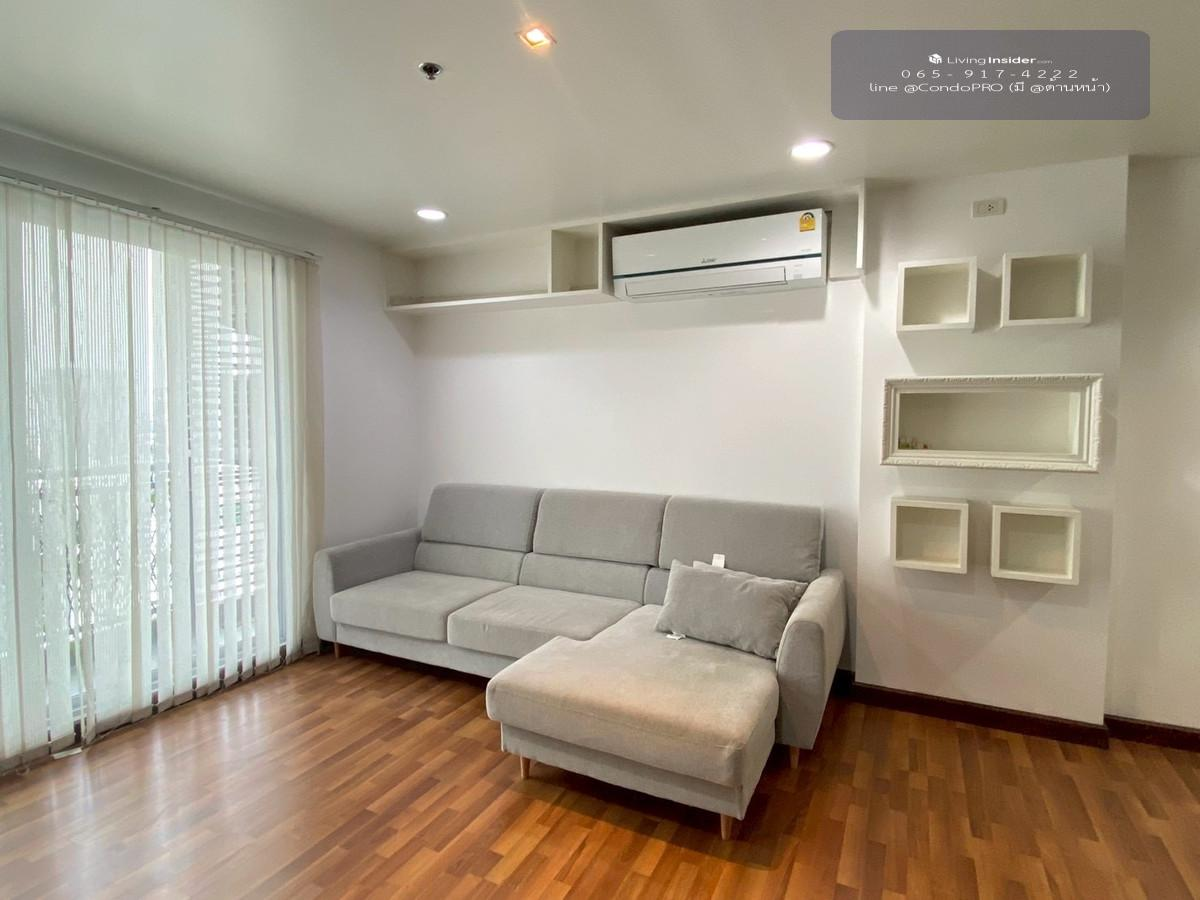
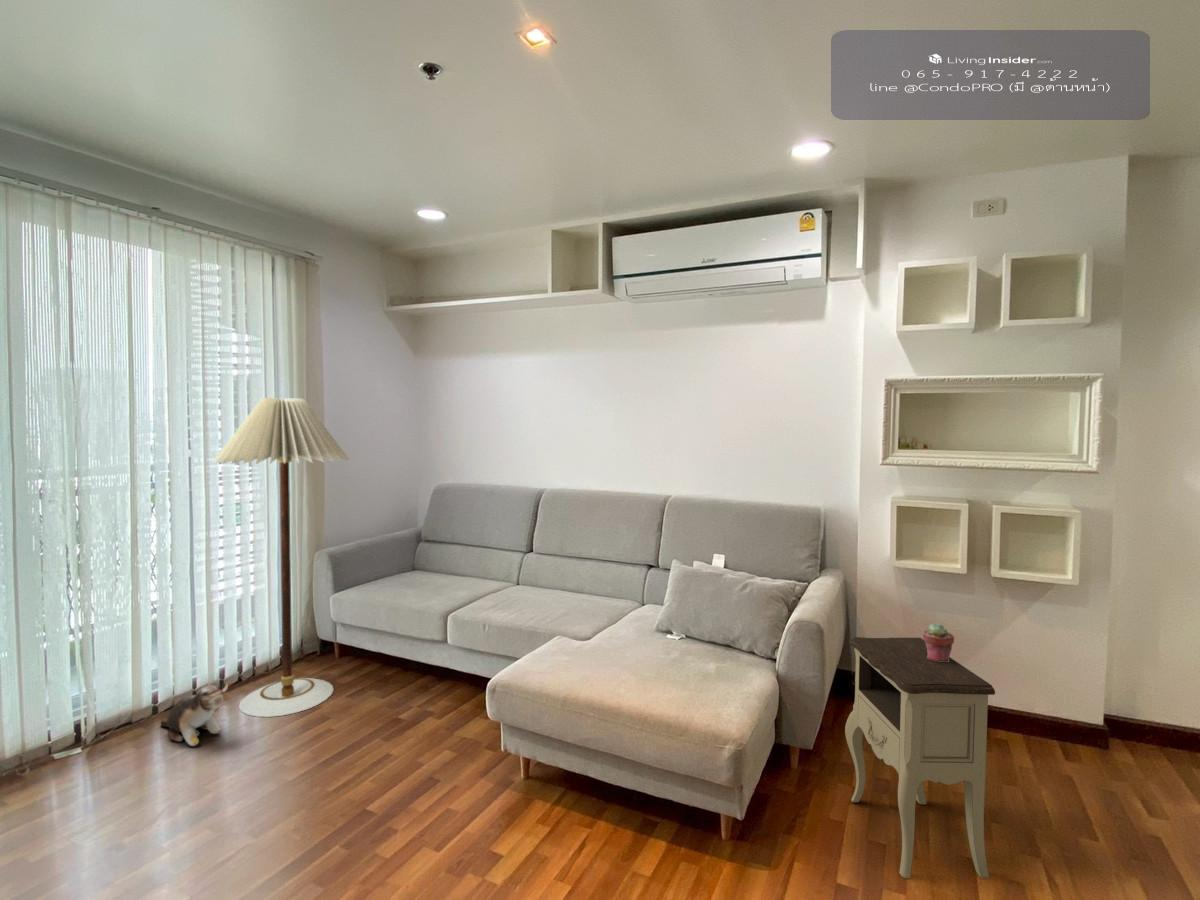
+ potted succulent [922,622,955,662]
+ plush toy [159,683,229,747]
+ floor lamp [212,397,350,718]
+ nightstand [844,636,996,879]
